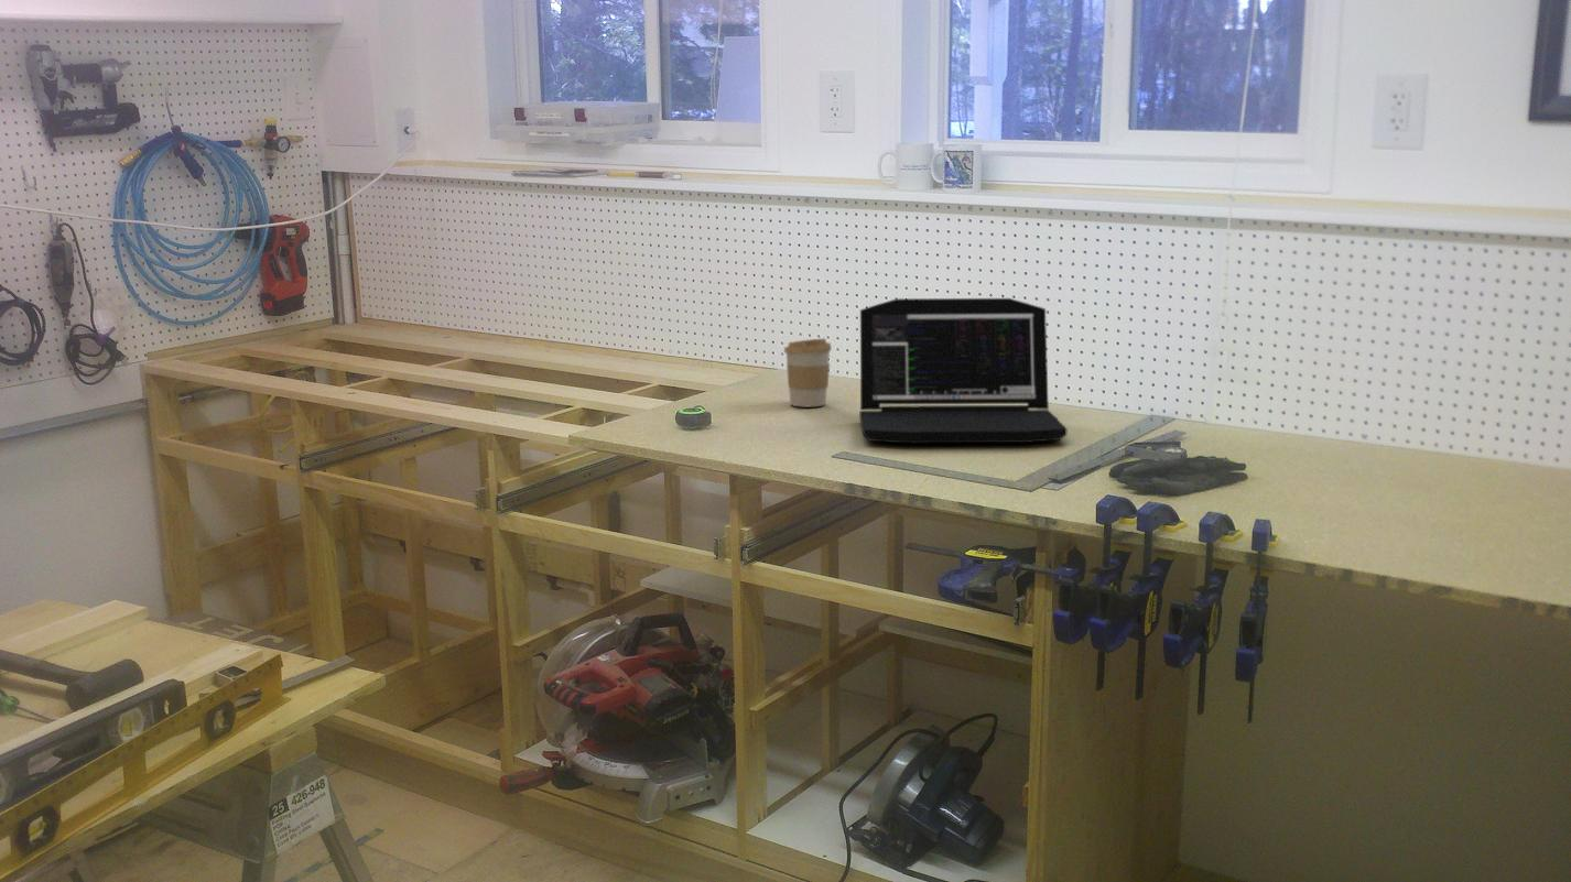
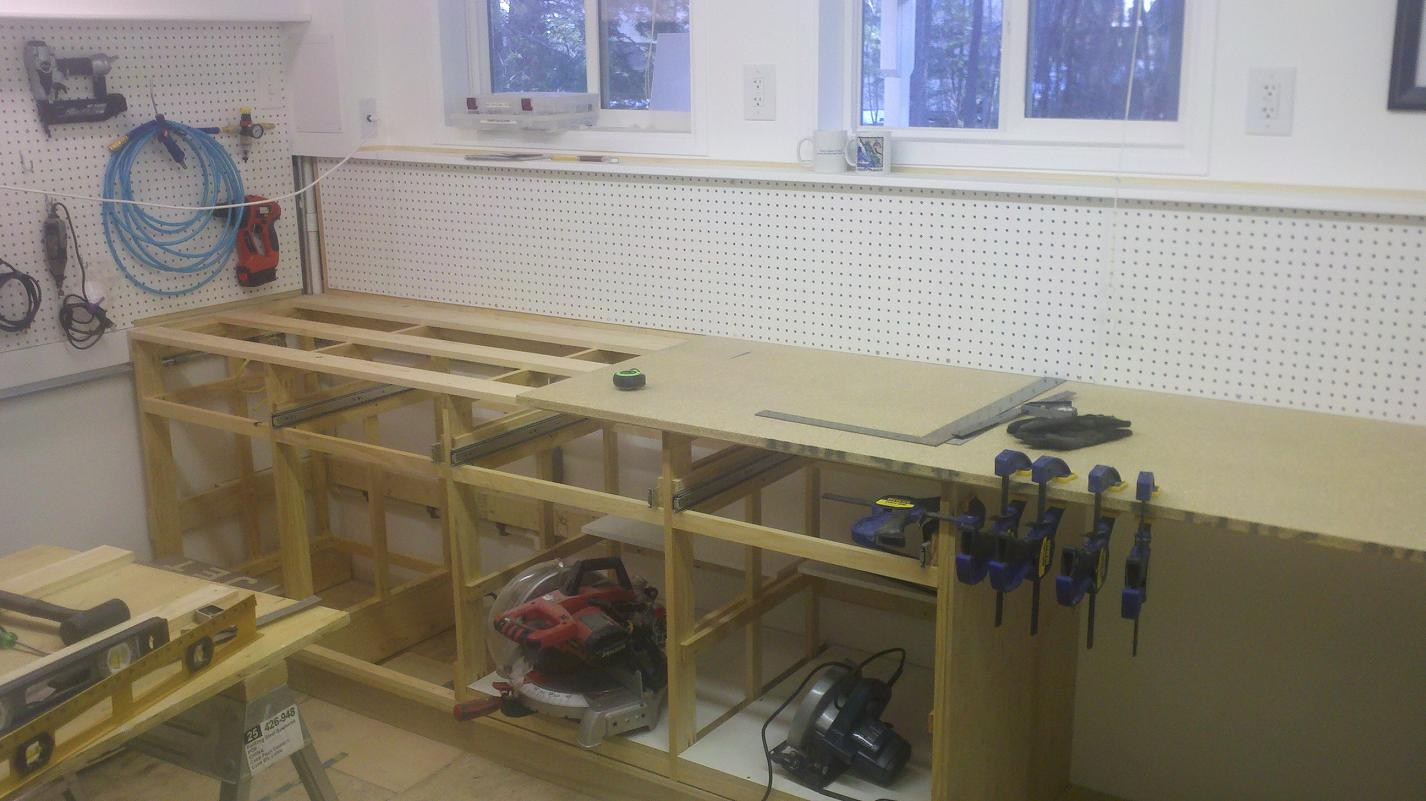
- coffee cup [783,337,833,407]
- laptop [858,297,1069,444]
